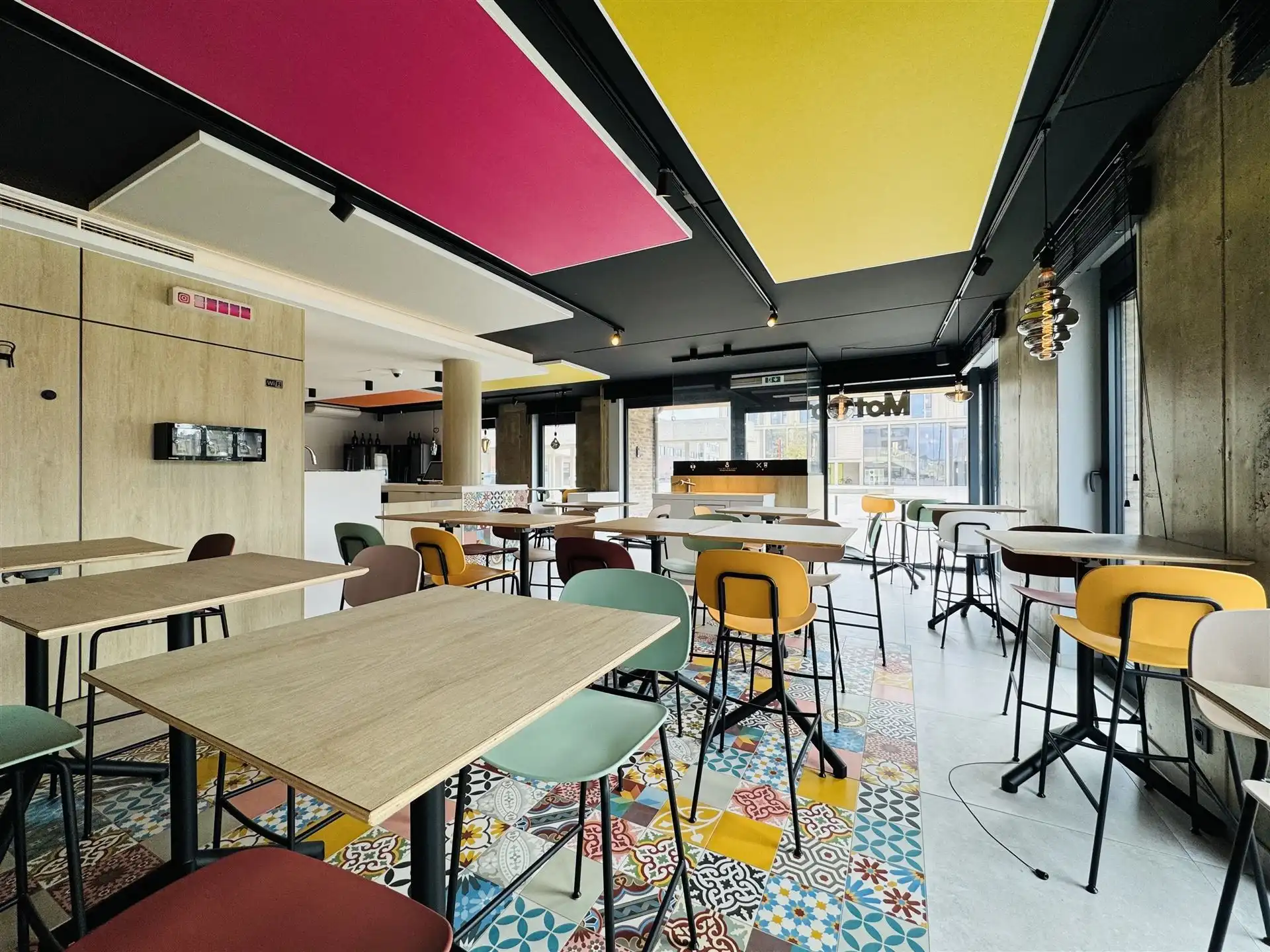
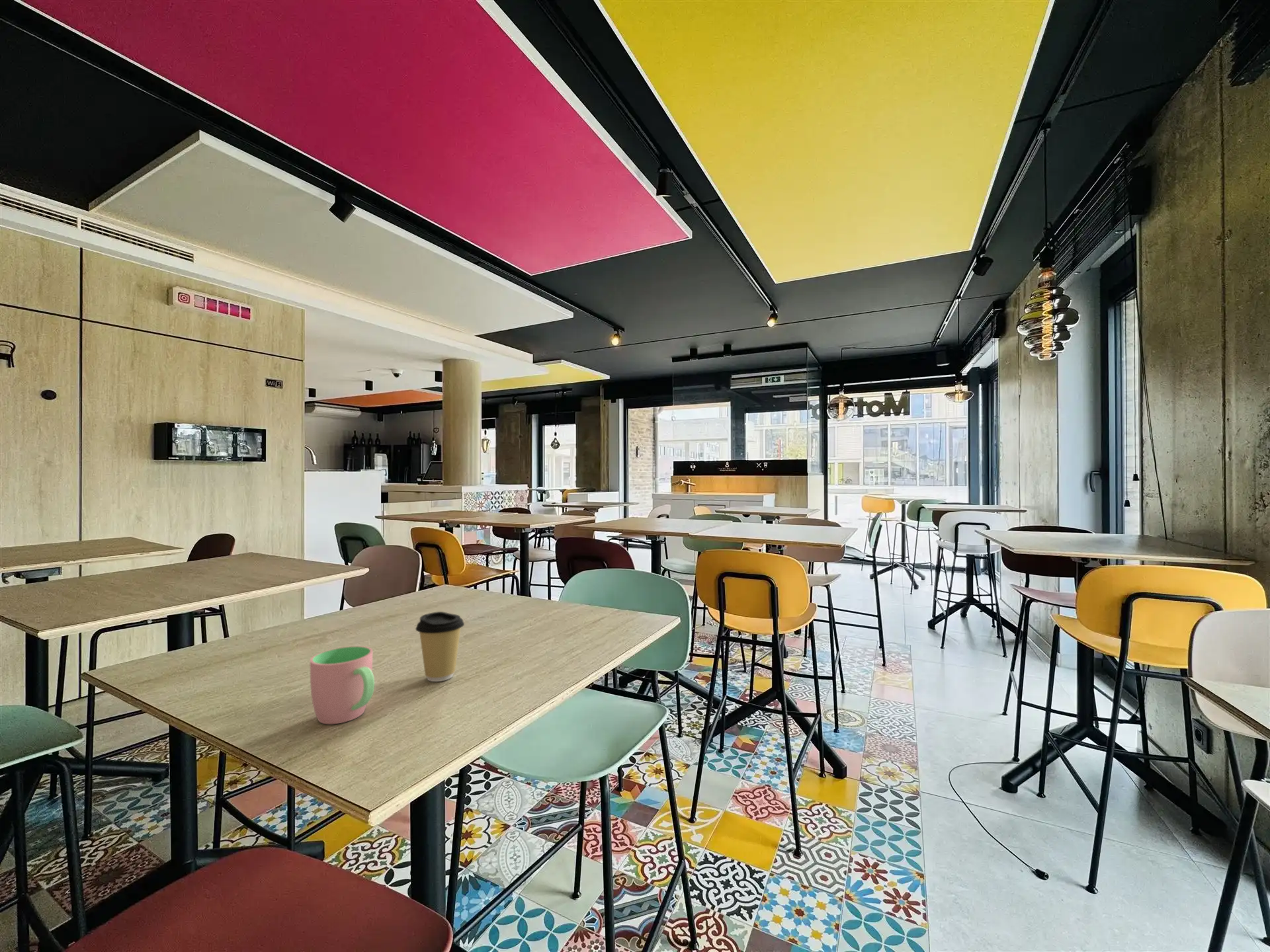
+ coffee cup [415,611,465,682]
+ cup [310,645,375,725]
